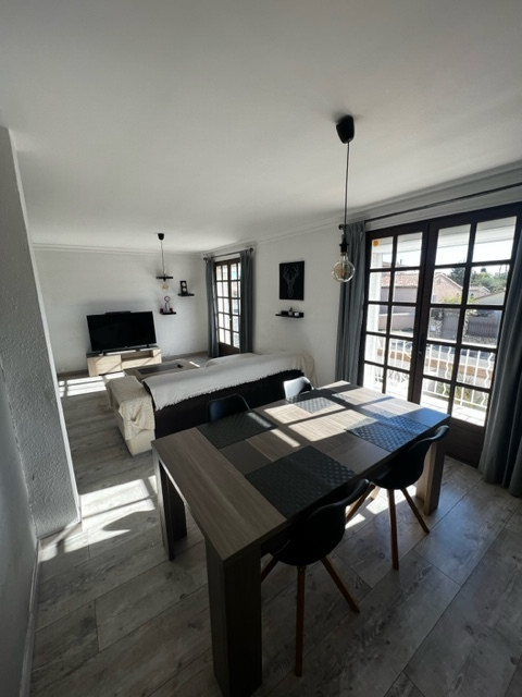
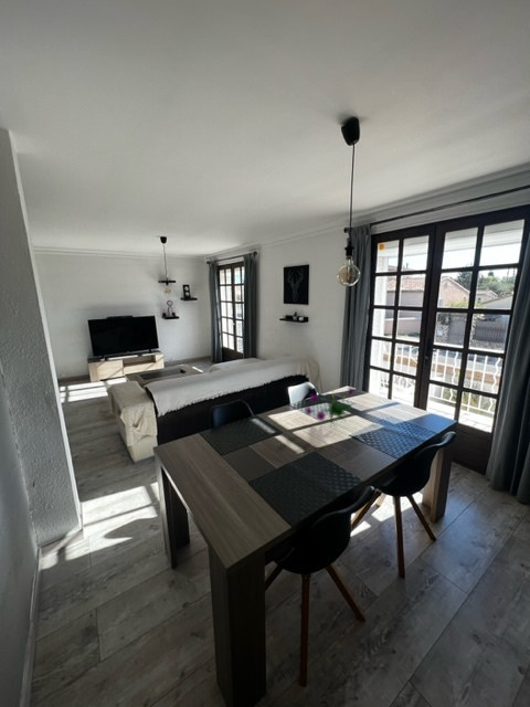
+ flower [305,381,357,430]
